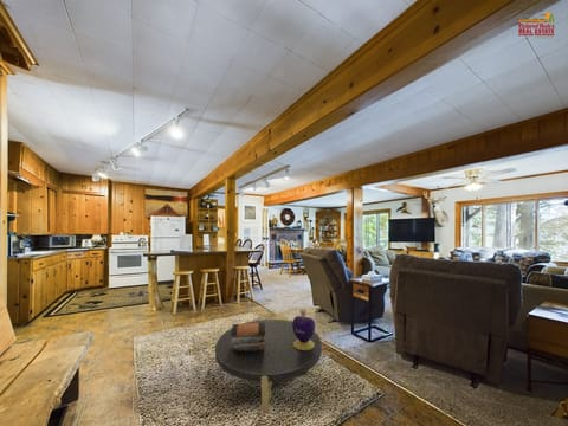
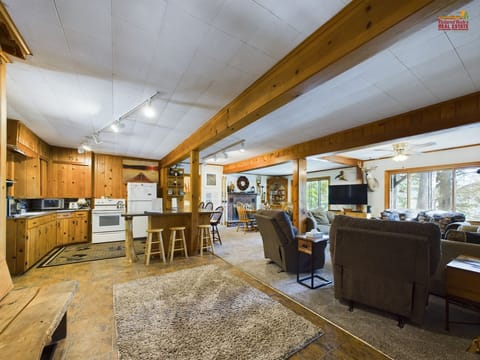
- coffee table [214,318,323,414]
- decorative container [292,308,316,350]
- book stack [231,322,265,350]
